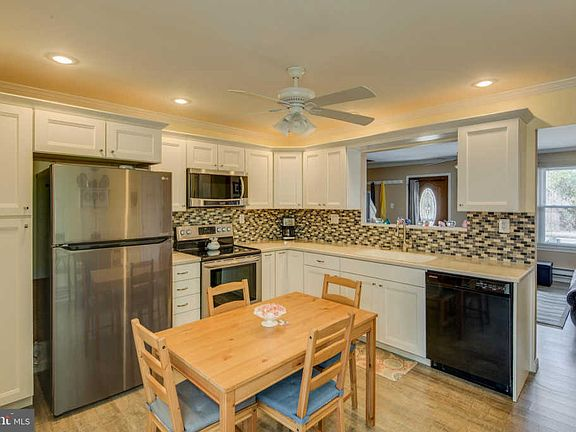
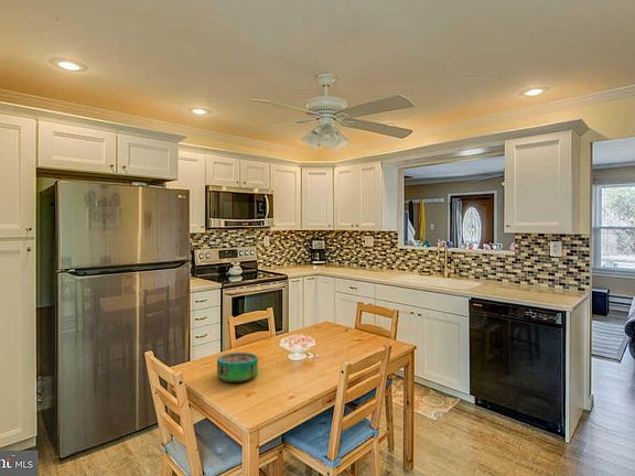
+ decorative bowl [216,351,259,383]
